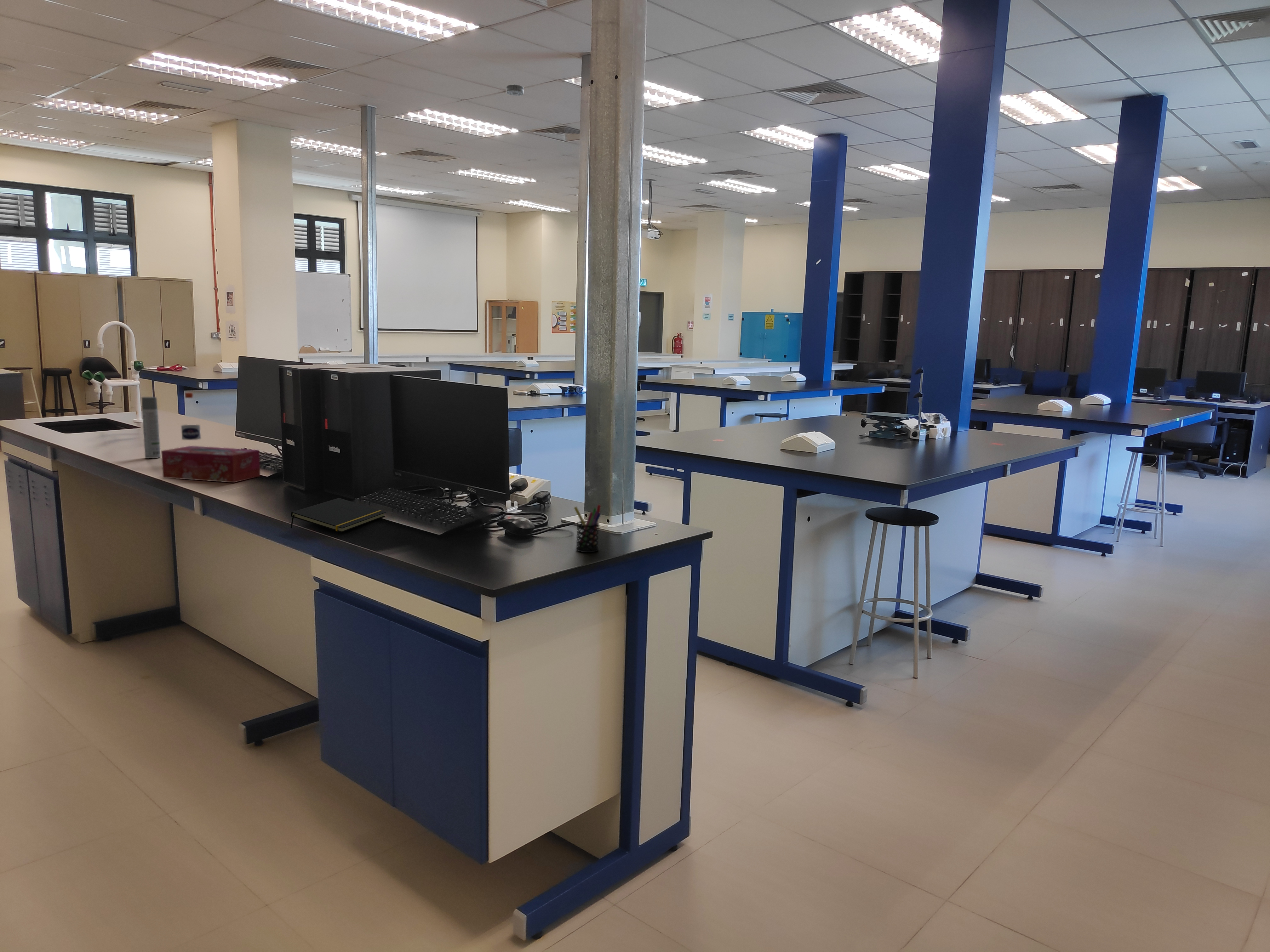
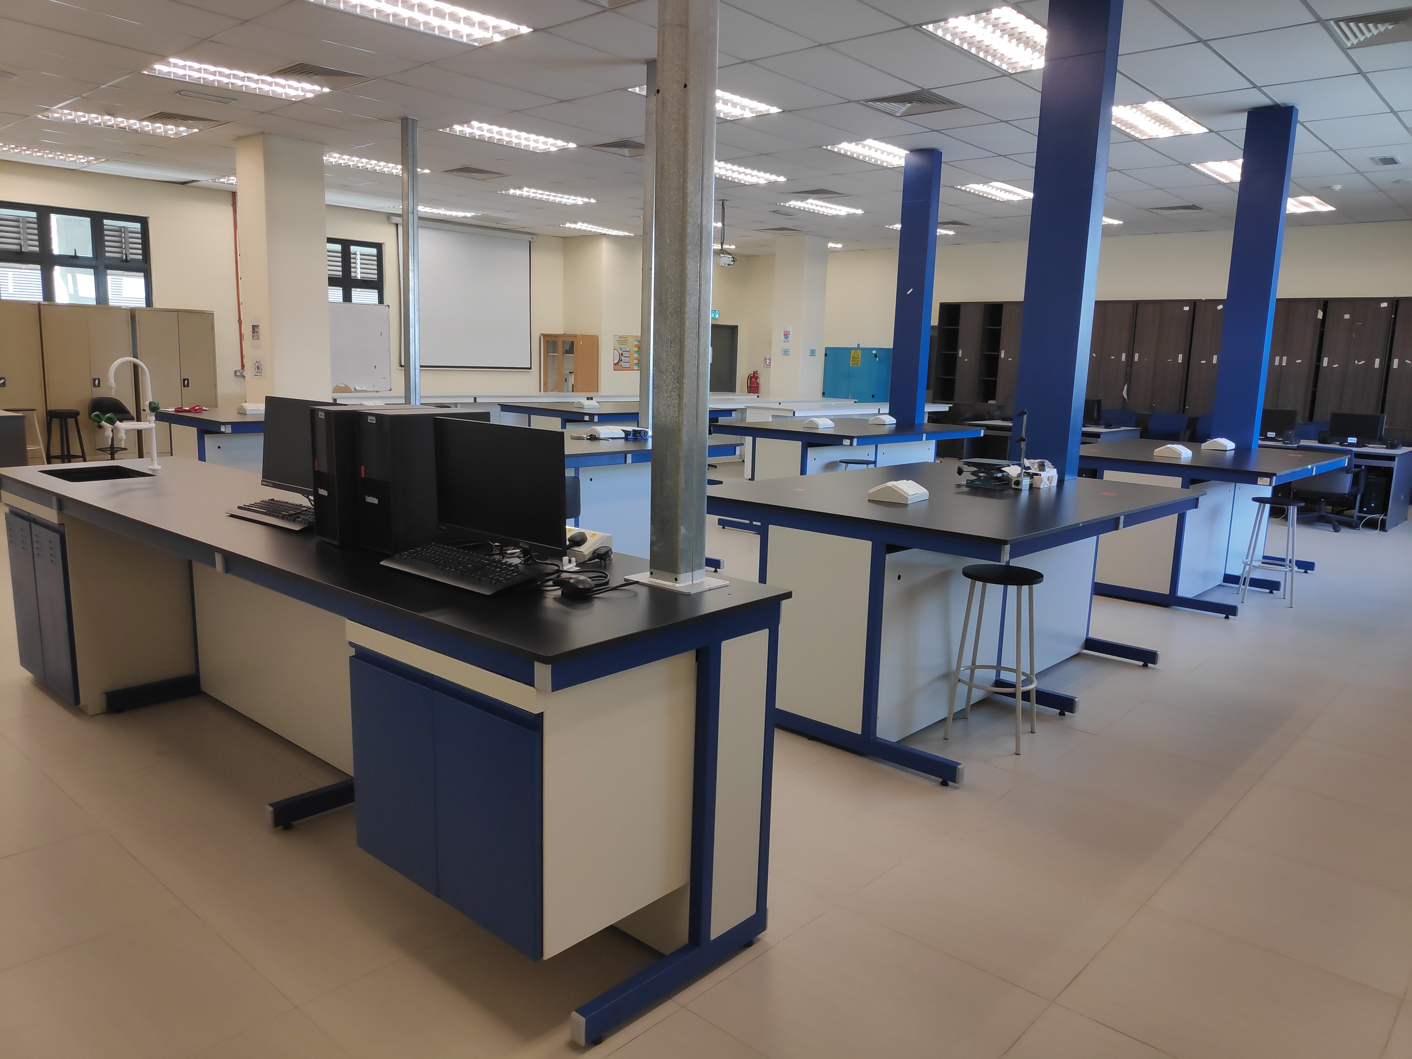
- smoke detector [506,84,524,96]
- tissue box [161,445,261,483]
- spray bottle [141,397,161,459]
- pen holder [574,504,601,553]
- notepad [290,498,386,533]
- water bottle [181,392,201,440]
